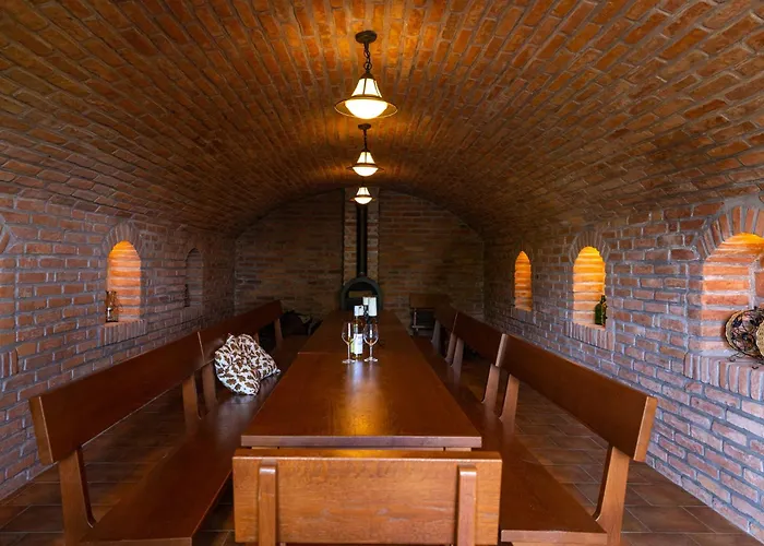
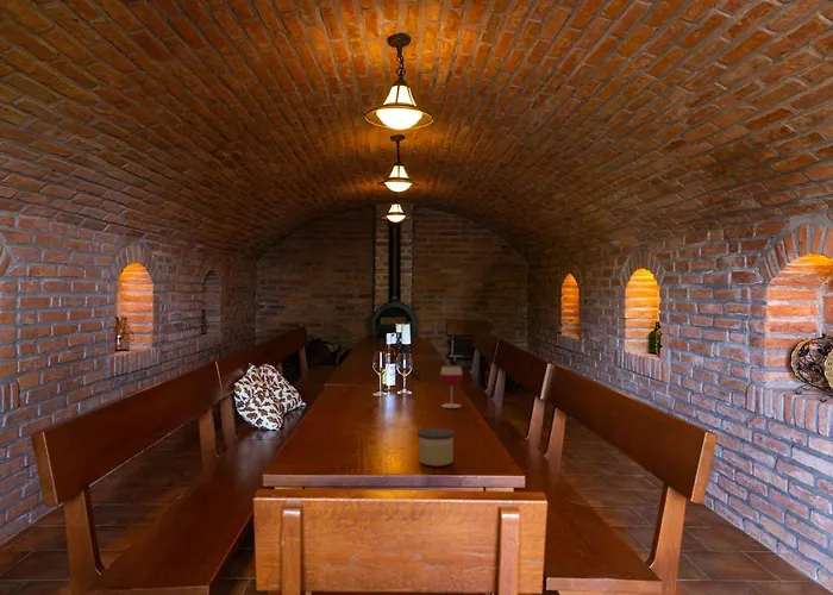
+ wineglass [439,364,464,409]
+ candle [416,427,456,468]
